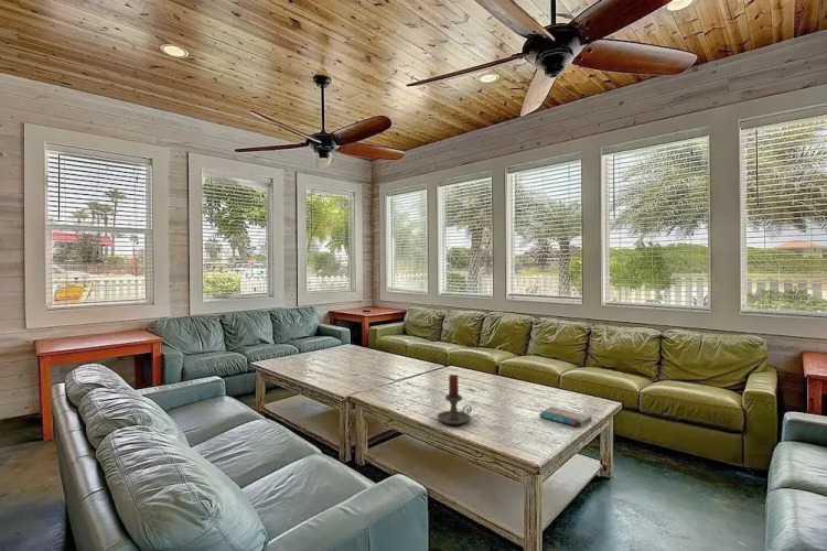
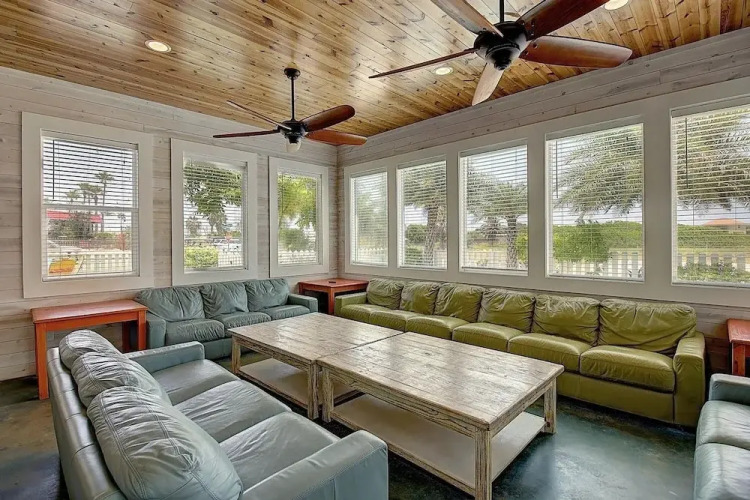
- book [538,406,593,429]
- candle holder [437,374,473,425]
